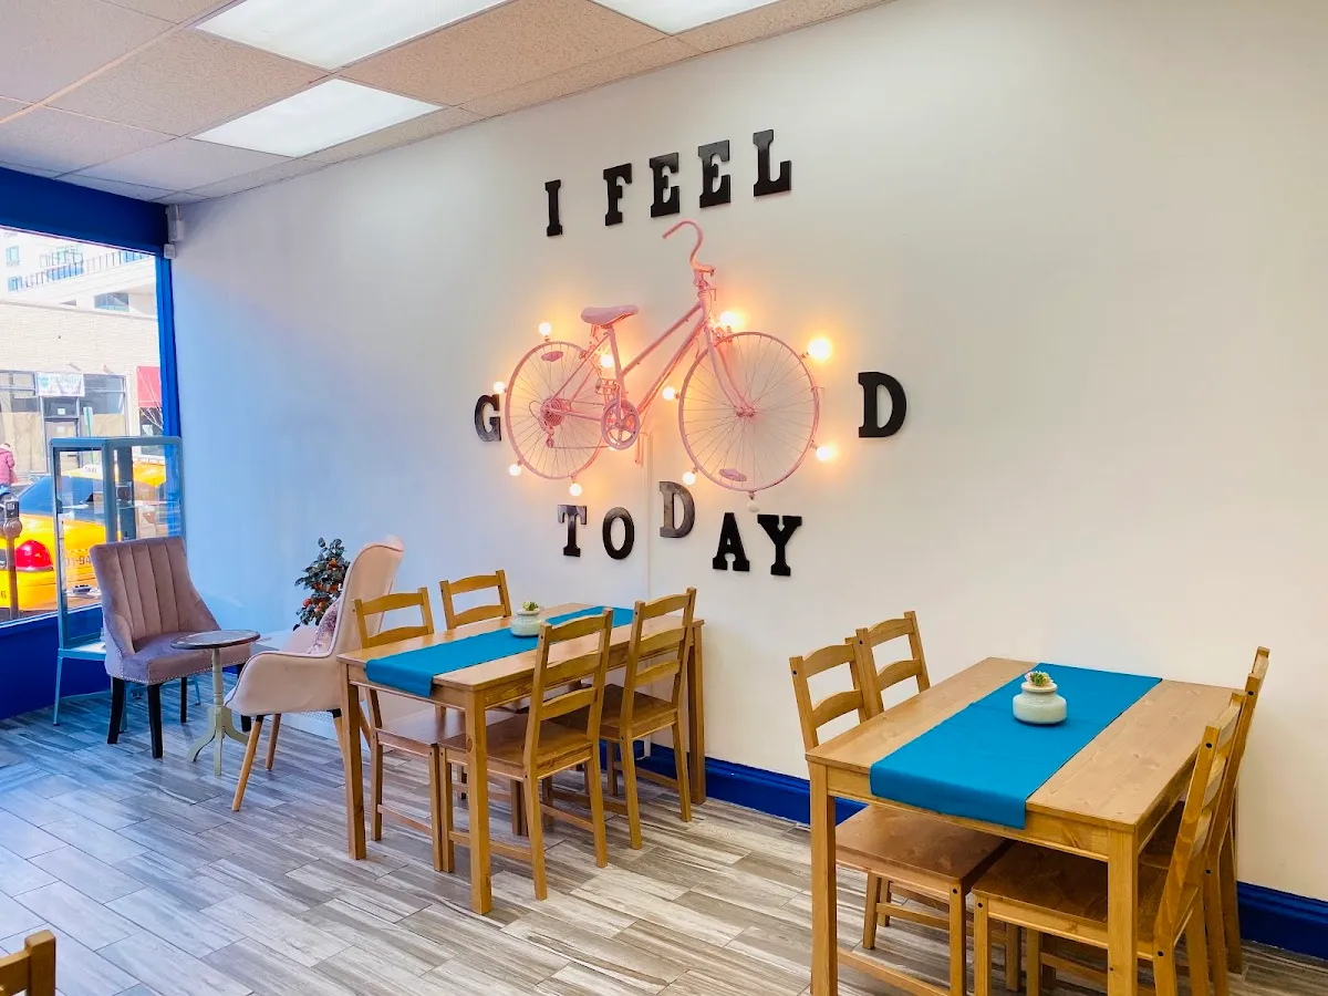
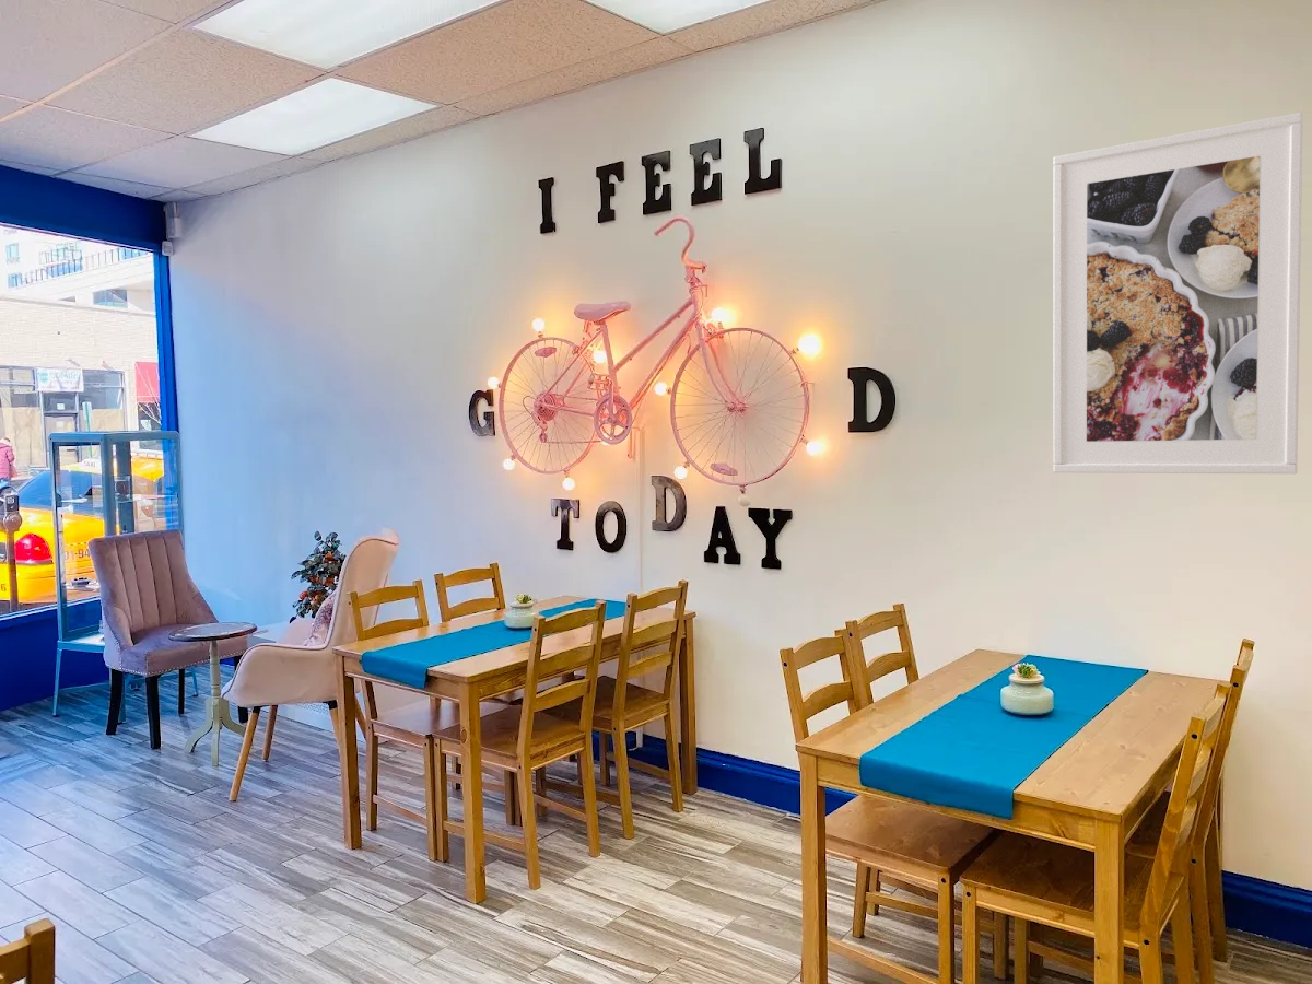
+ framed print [1052,112,1304,475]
